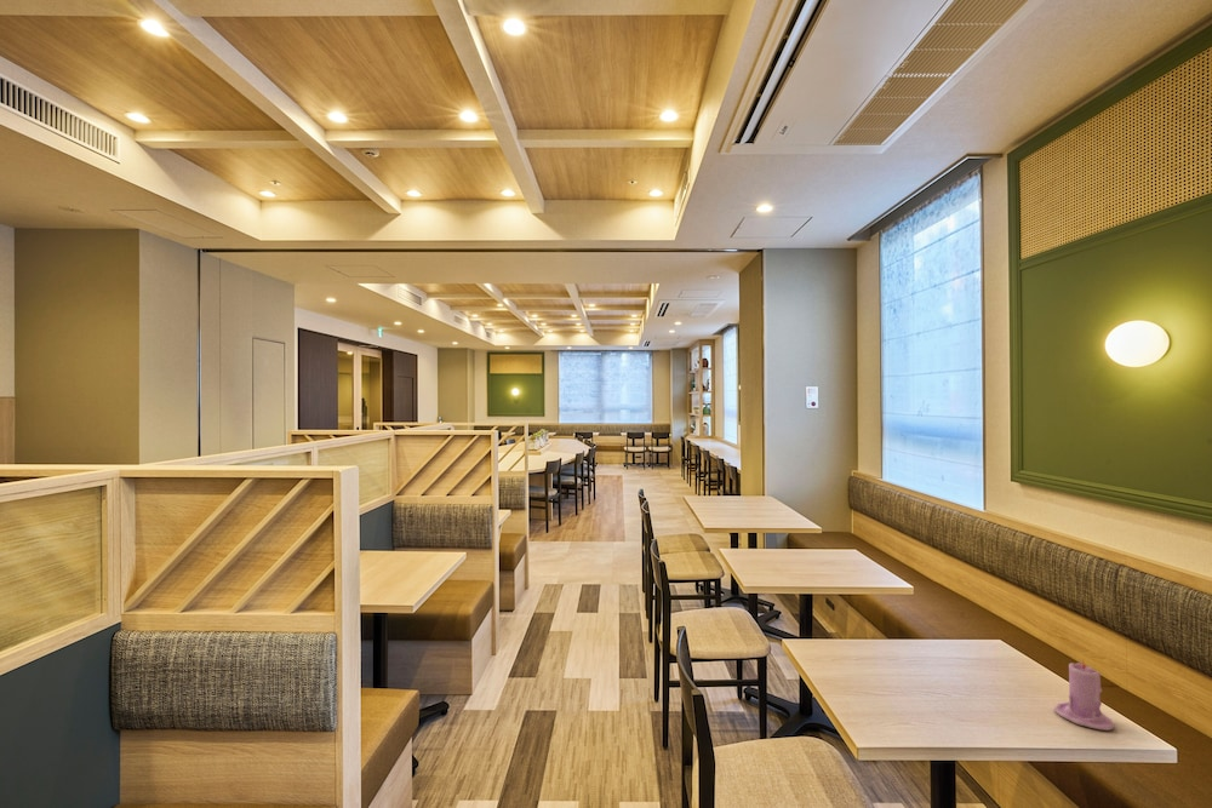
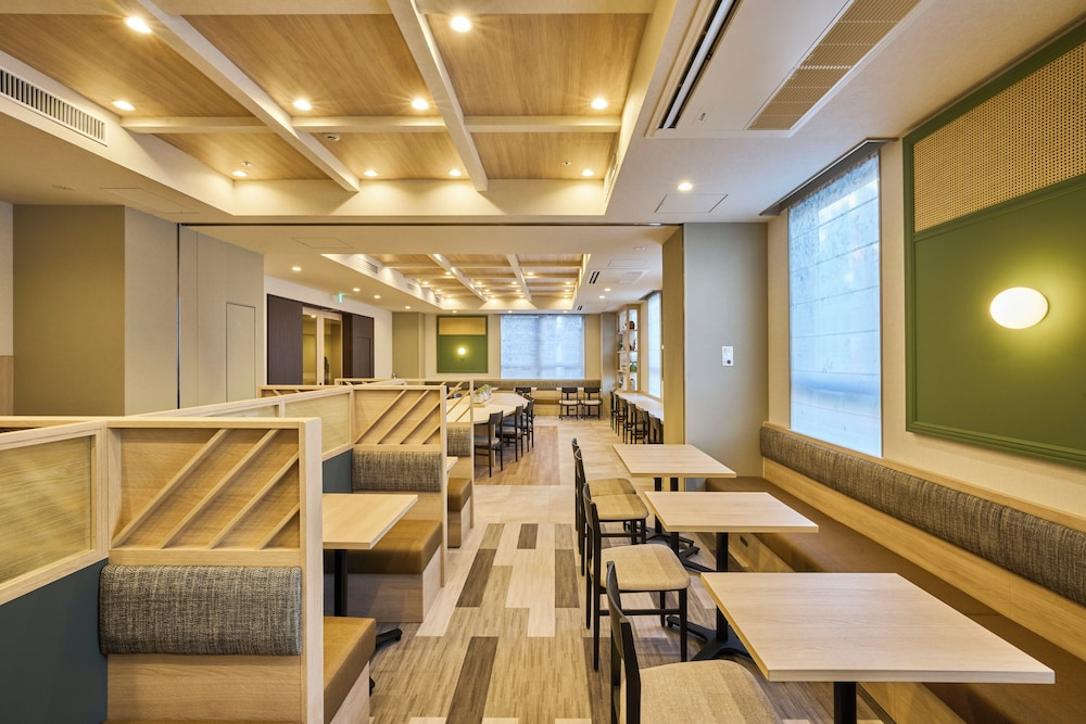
- candle [1052,658,1116,732]
